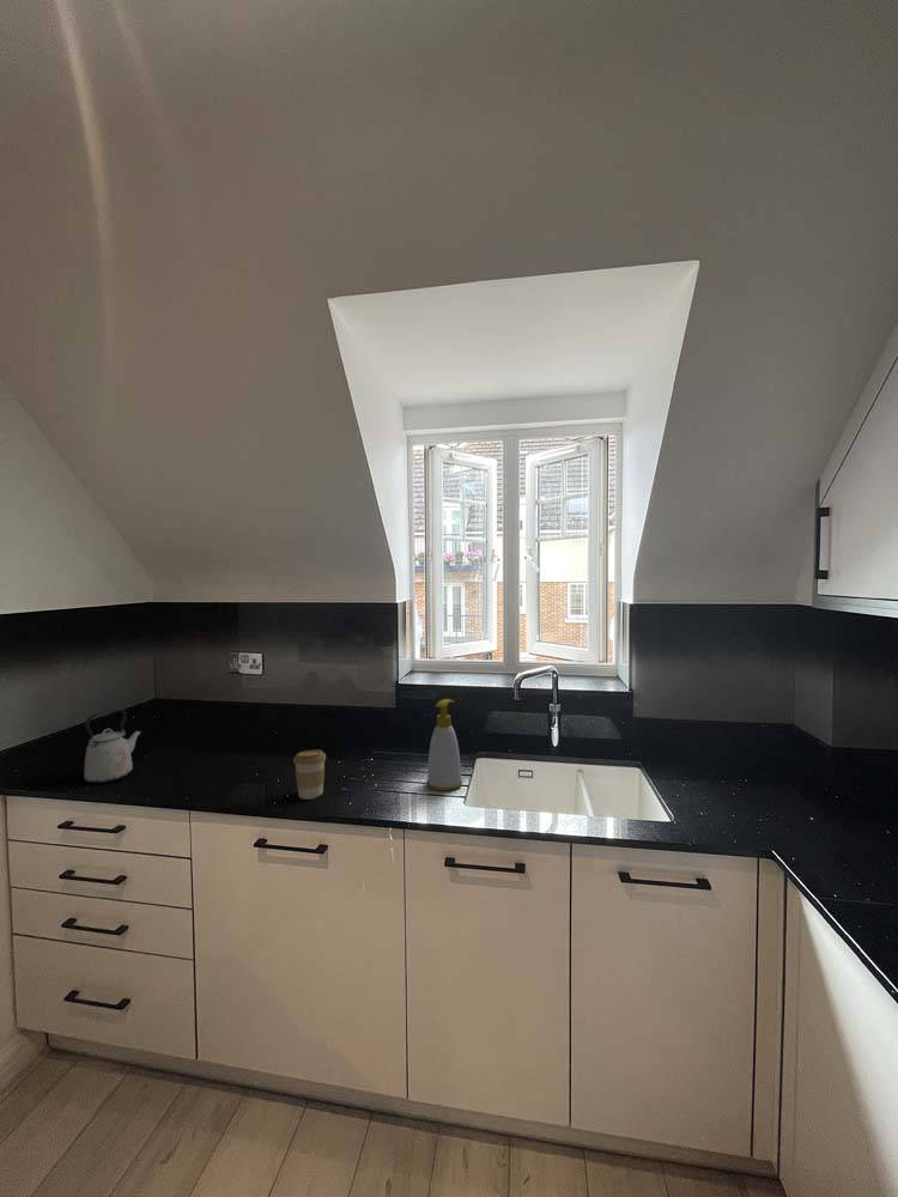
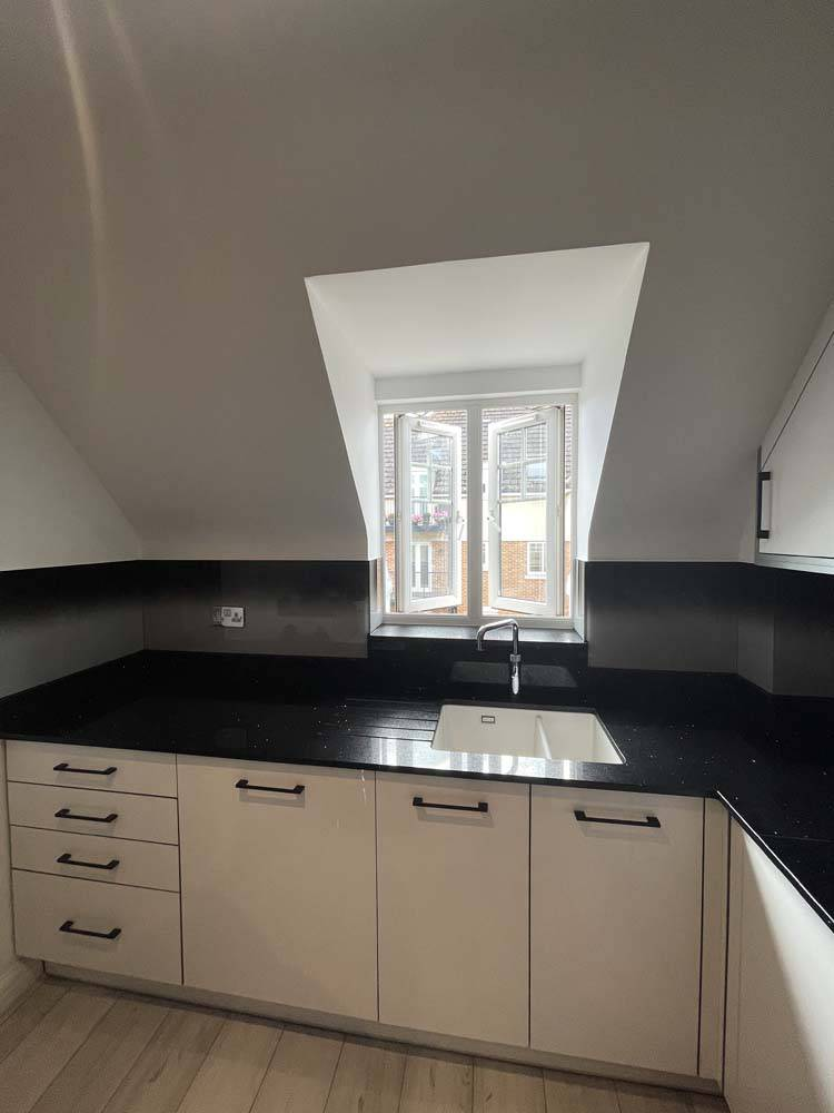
- soap bottle [425,698,463,792]
- coffee cup [292,748,327,801]
- kettle [83,707,142,784]
